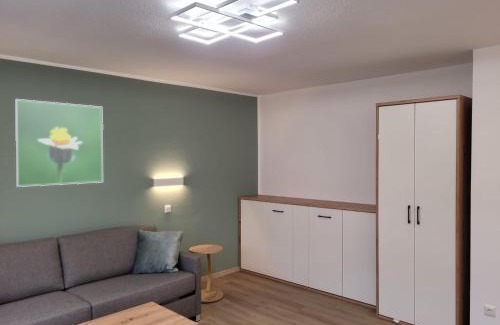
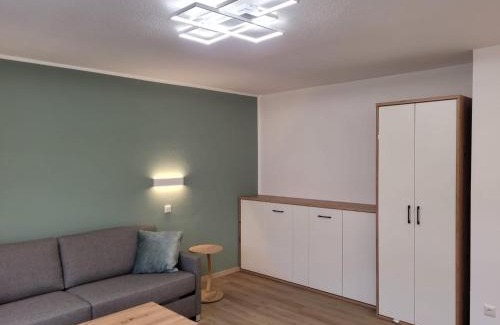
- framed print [14,98,104,188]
